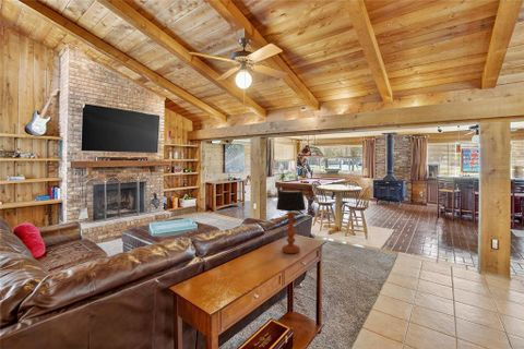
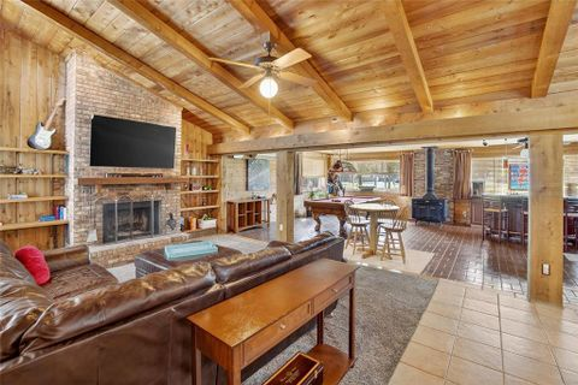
- table lamp [275,190,307,254]
